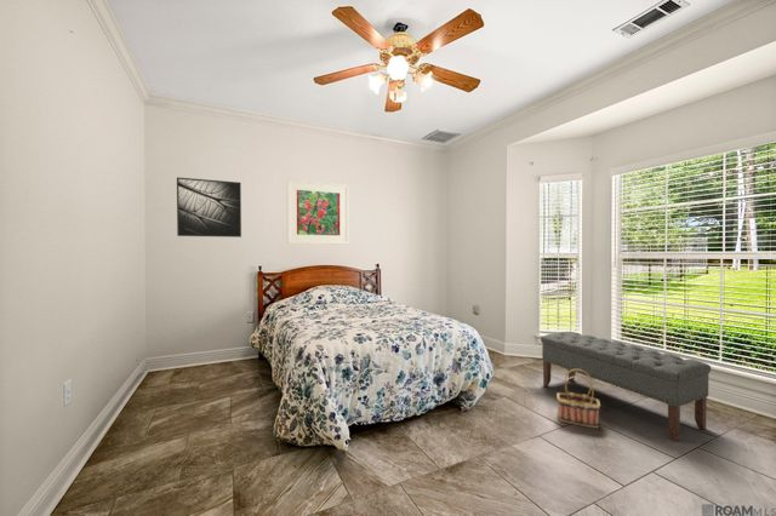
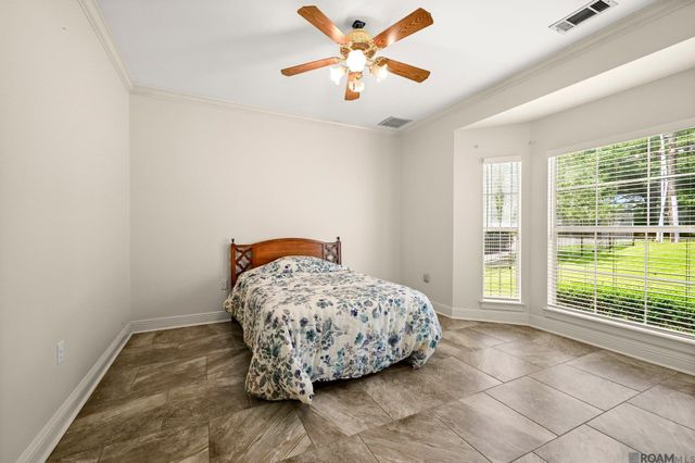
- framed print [176,177,242,239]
- bench [540,331,712,443]
- basket [555,369,601,429]
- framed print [286,178,349,246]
